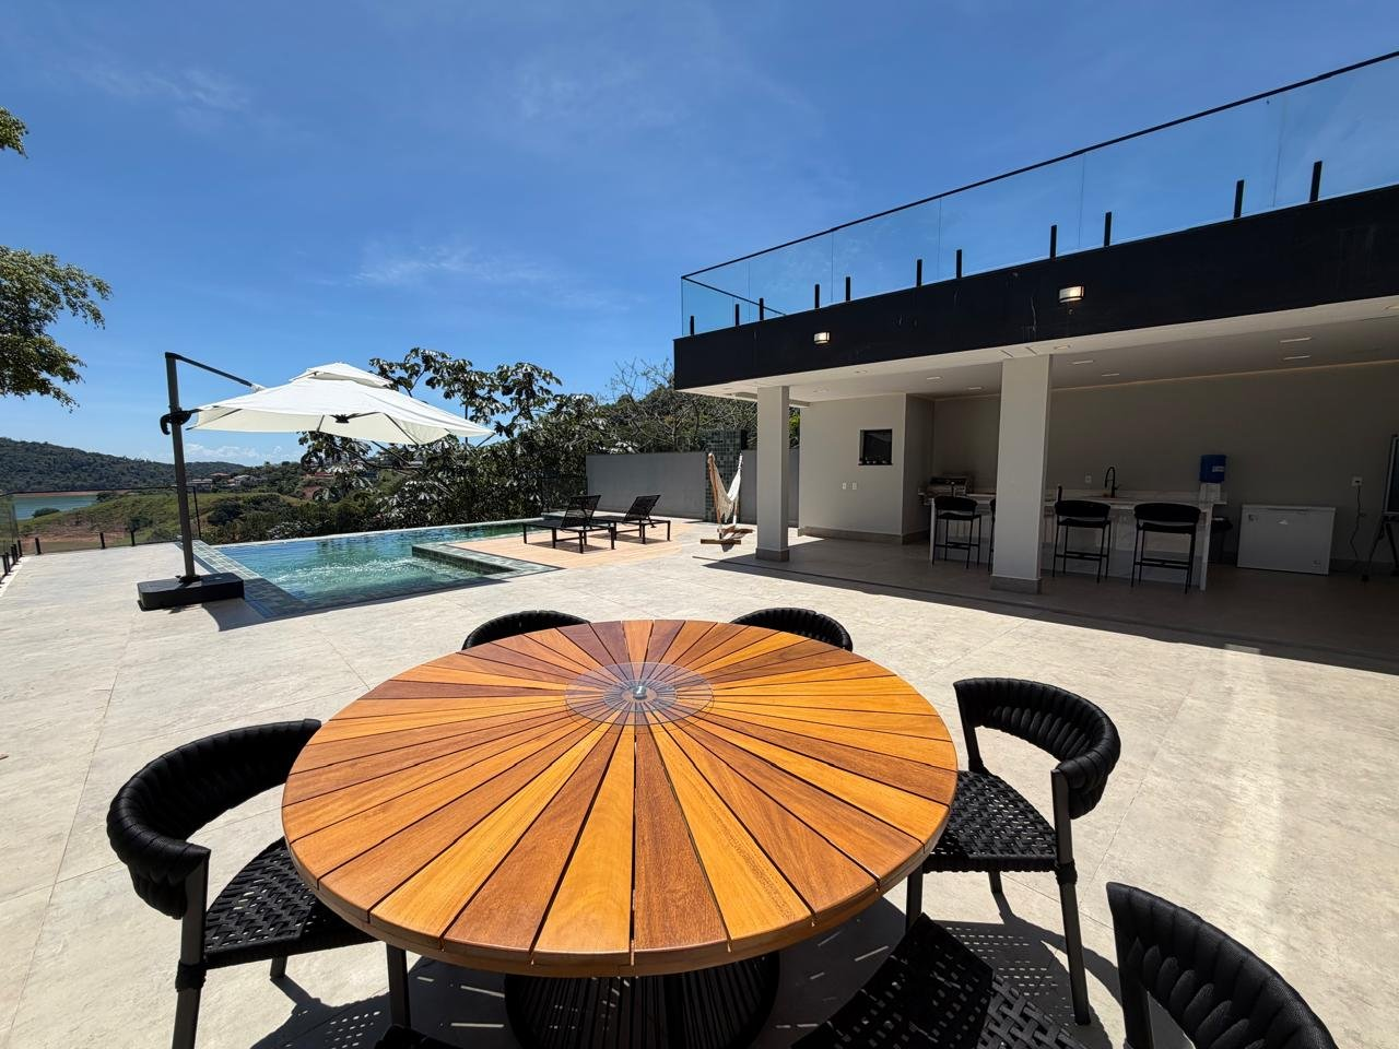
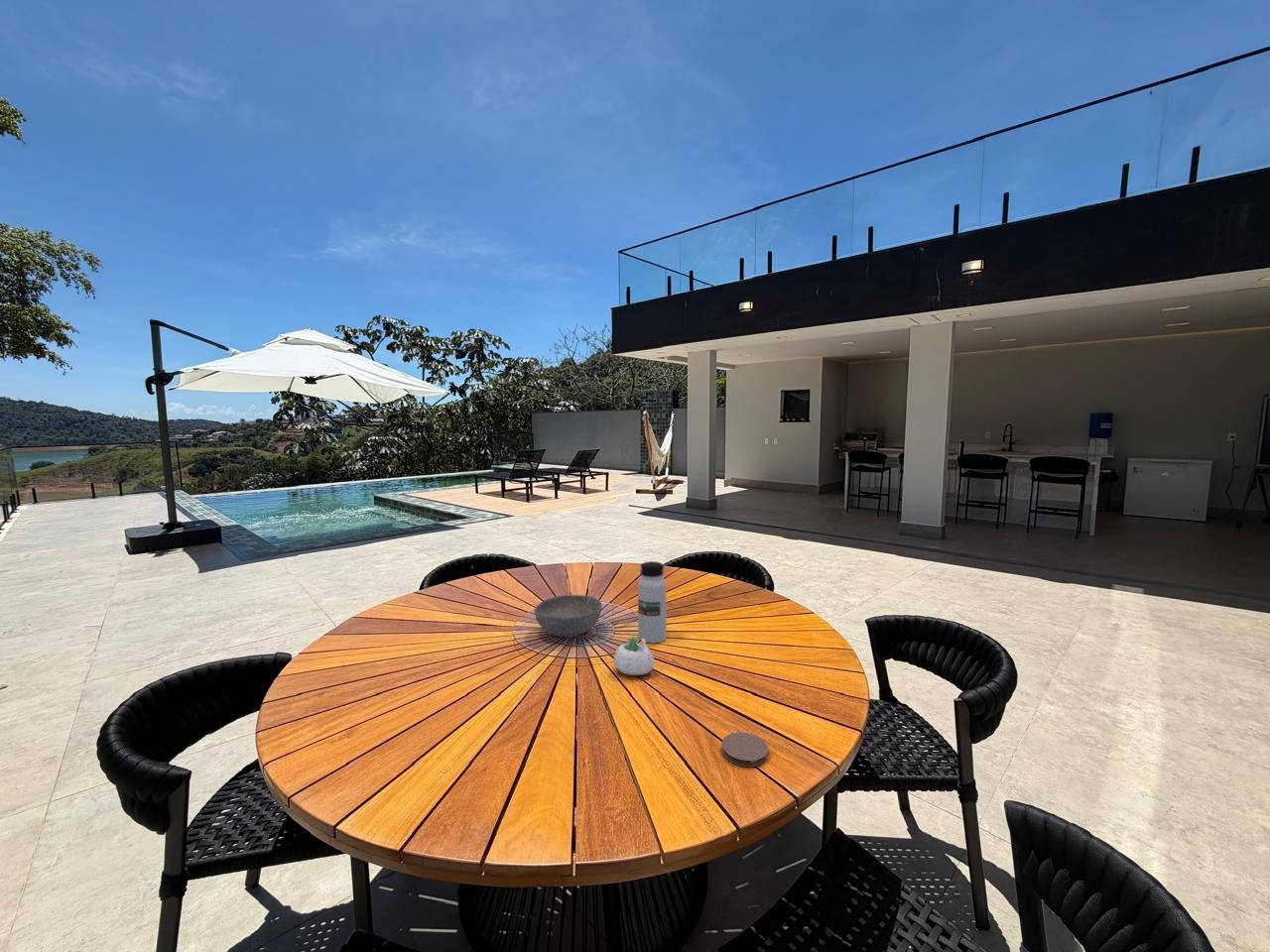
+ water bottle [637,560,668,644]
+ succulent planter [613,636,655,676]
+ coaster [721,731,769,768]
+ bowl [533,594,603,638]
